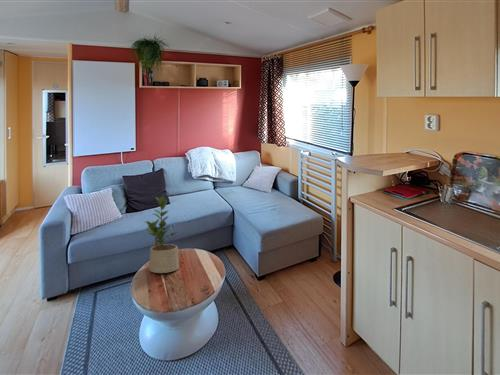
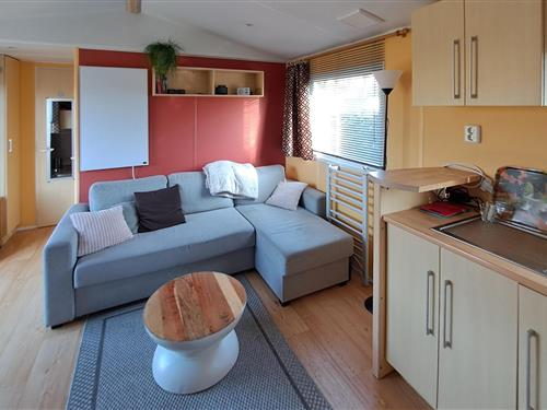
- potted plant [145,195,180,274]
